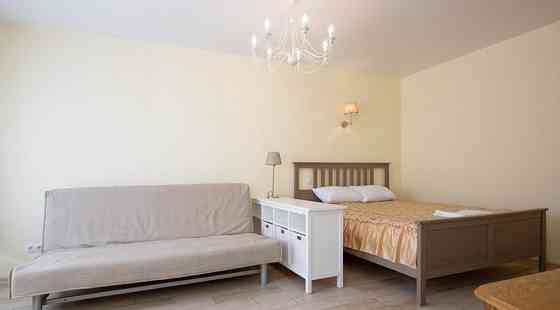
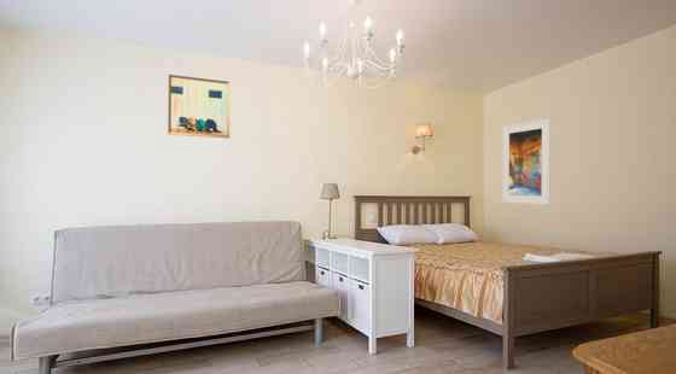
+ wall art [167,74,232,140]
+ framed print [501,117,552,206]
